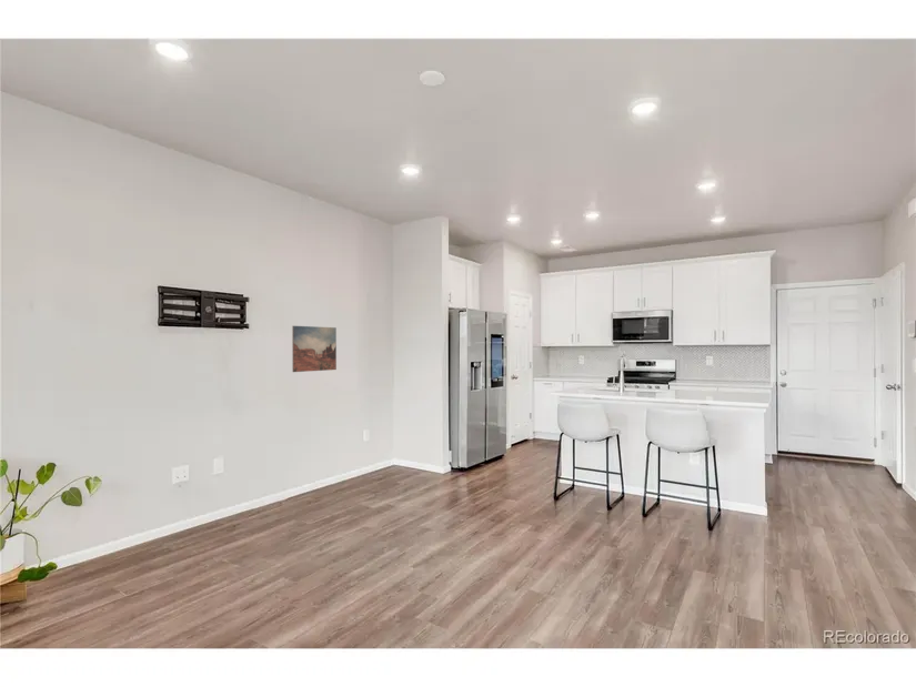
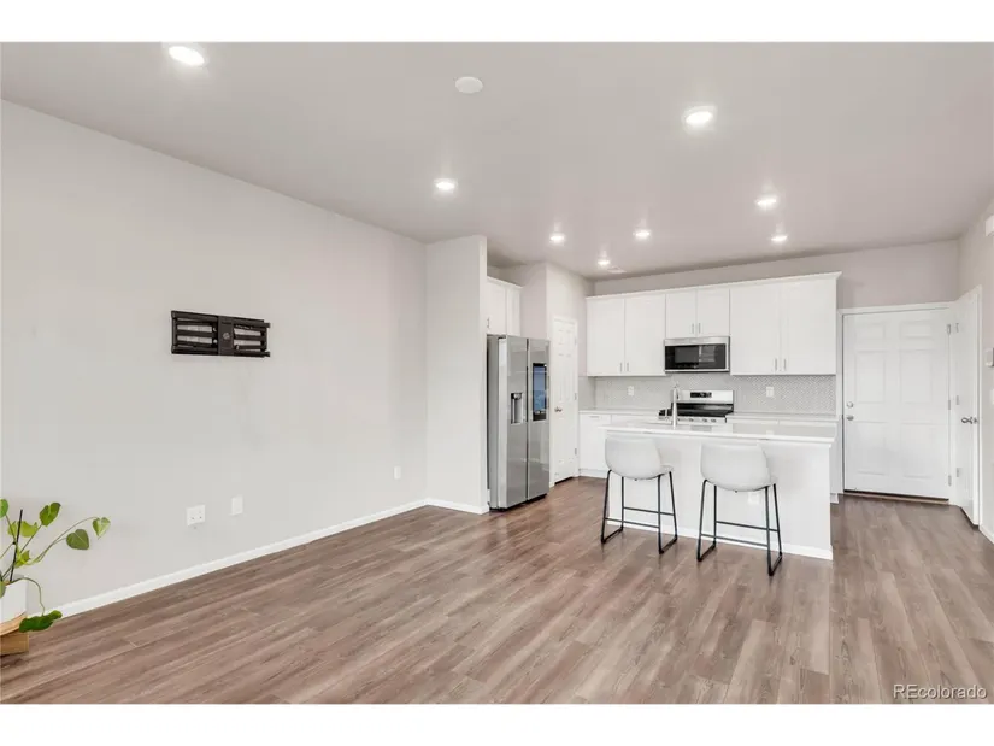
- wall art [291,325,338,373]
